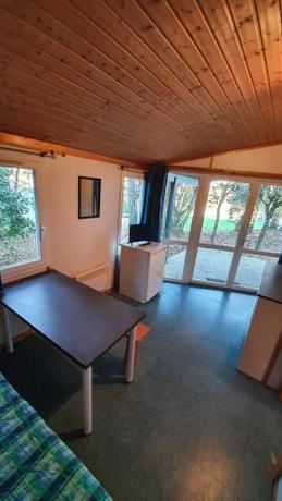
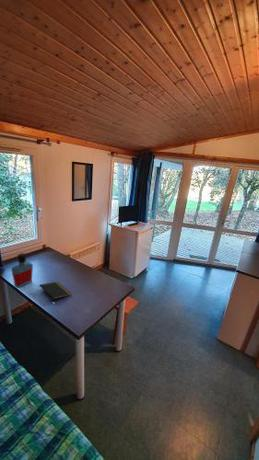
+ bottle [10,252,34,289]
+ notepad [39,281,72,301]
